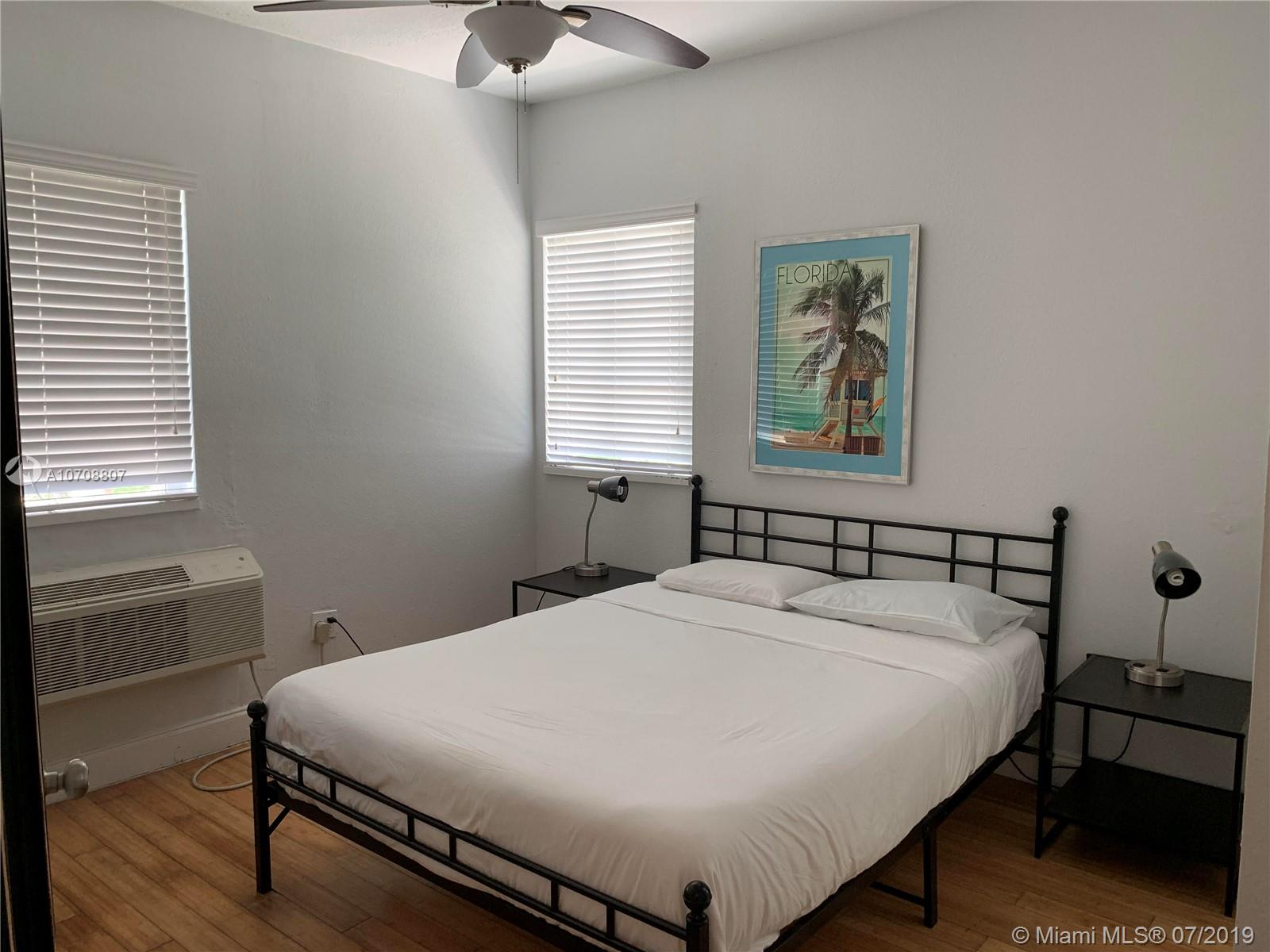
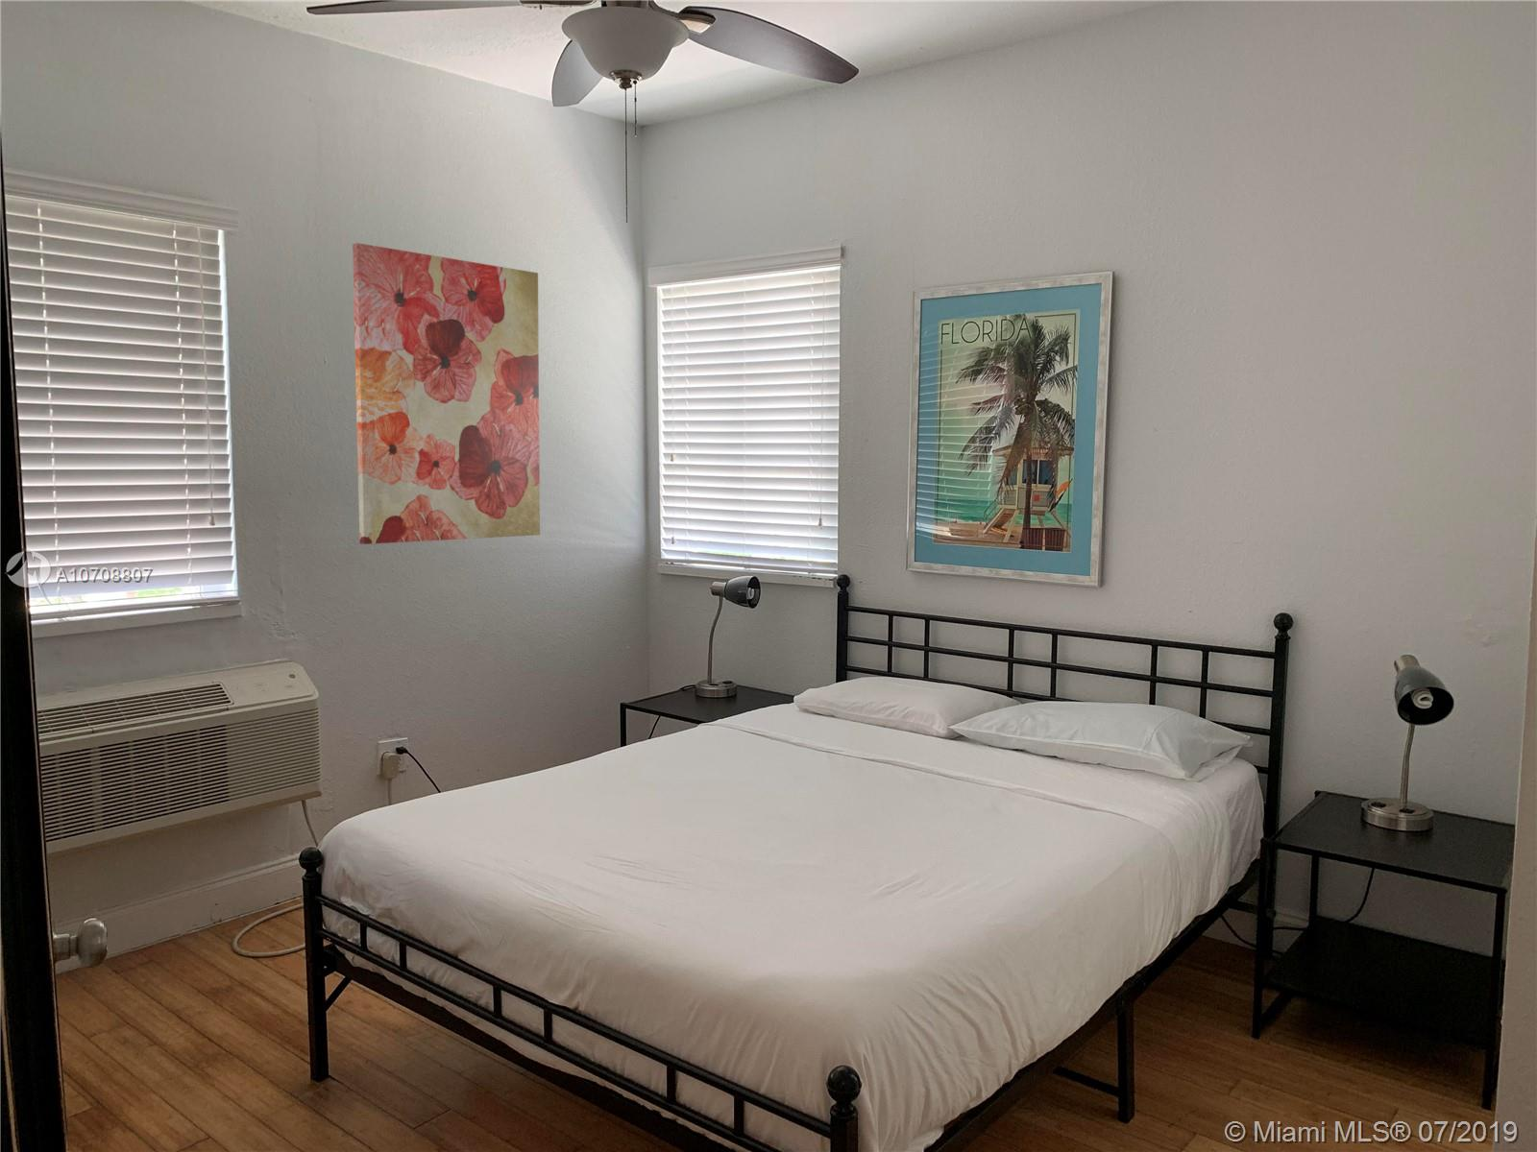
+ wall art [352,242,541,546]
